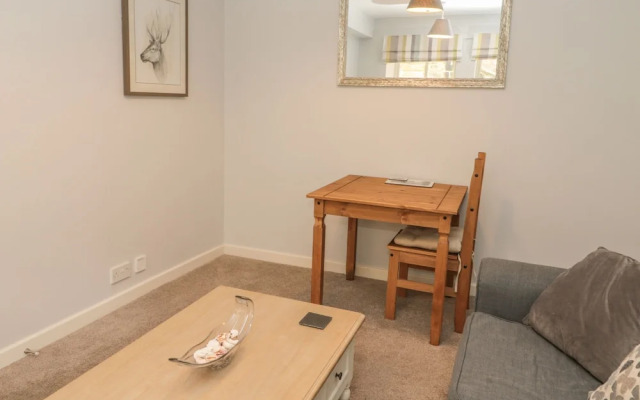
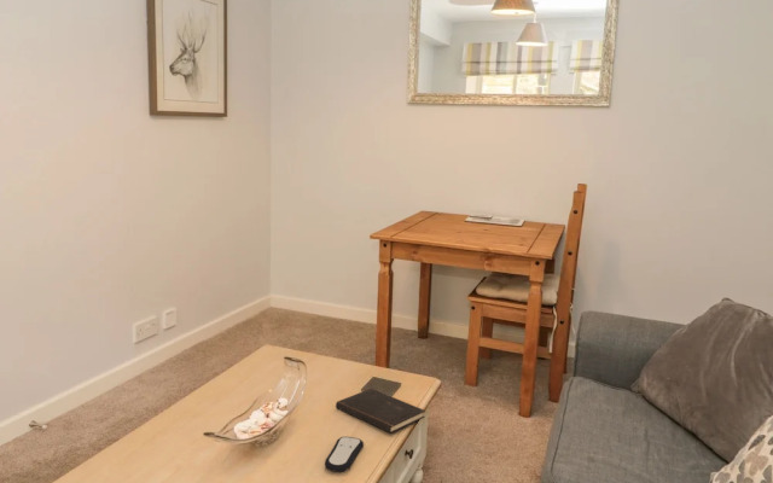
+ remote control [324,436,365,473]
+ hardcover book [335,388,426,435]
